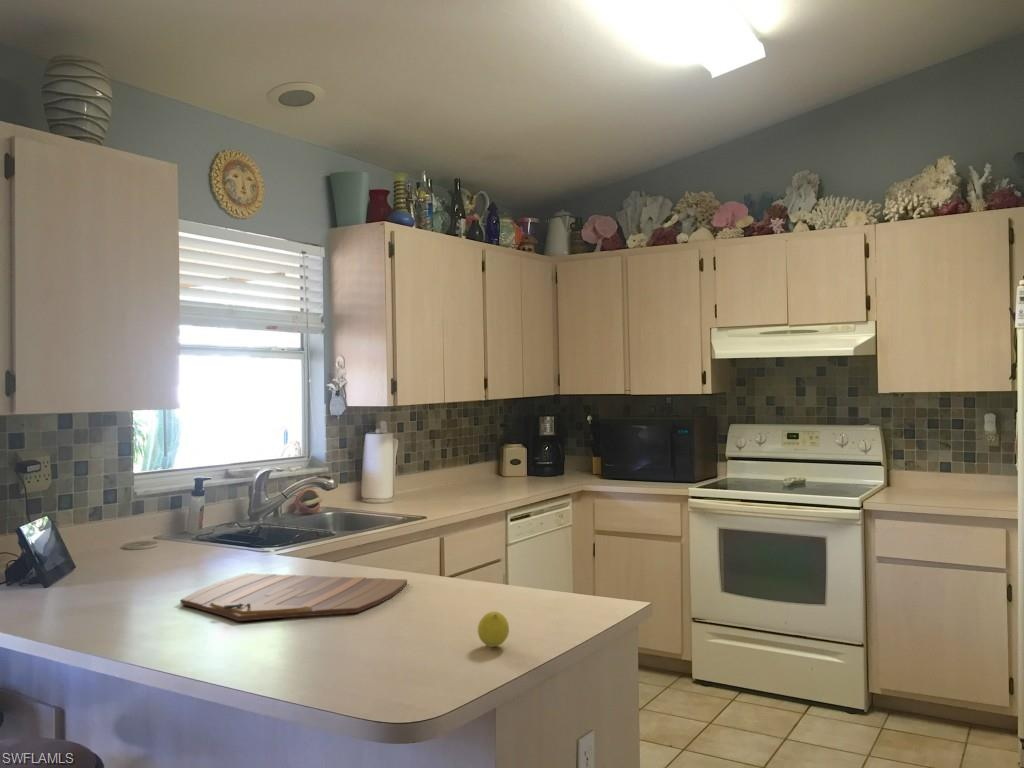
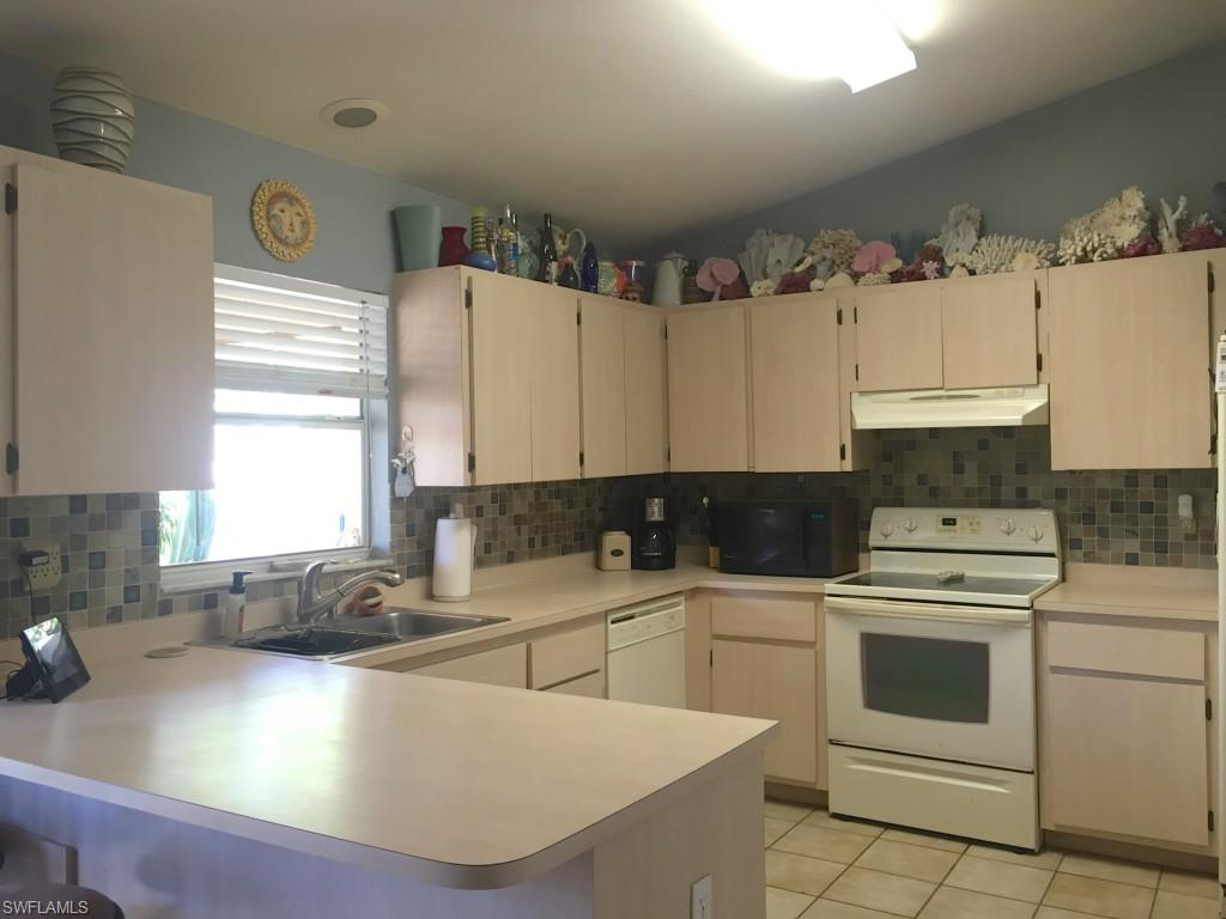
- cutting board [180,572,408,622]
- fruit [477,611,510,648]
